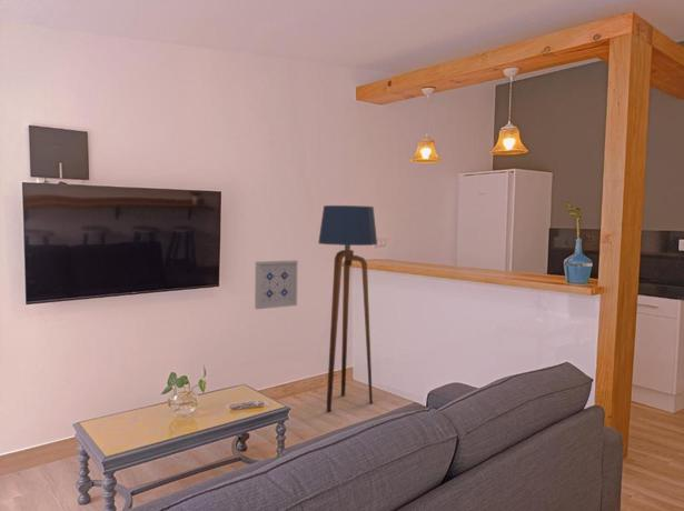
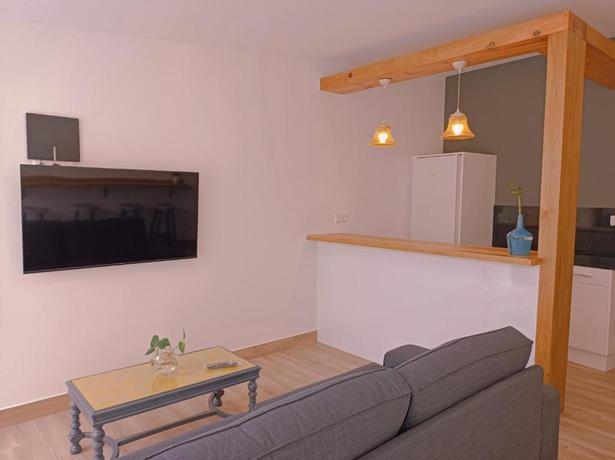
- floor lamp [317,204,378,412]
- wall art [254,259,299,310]
